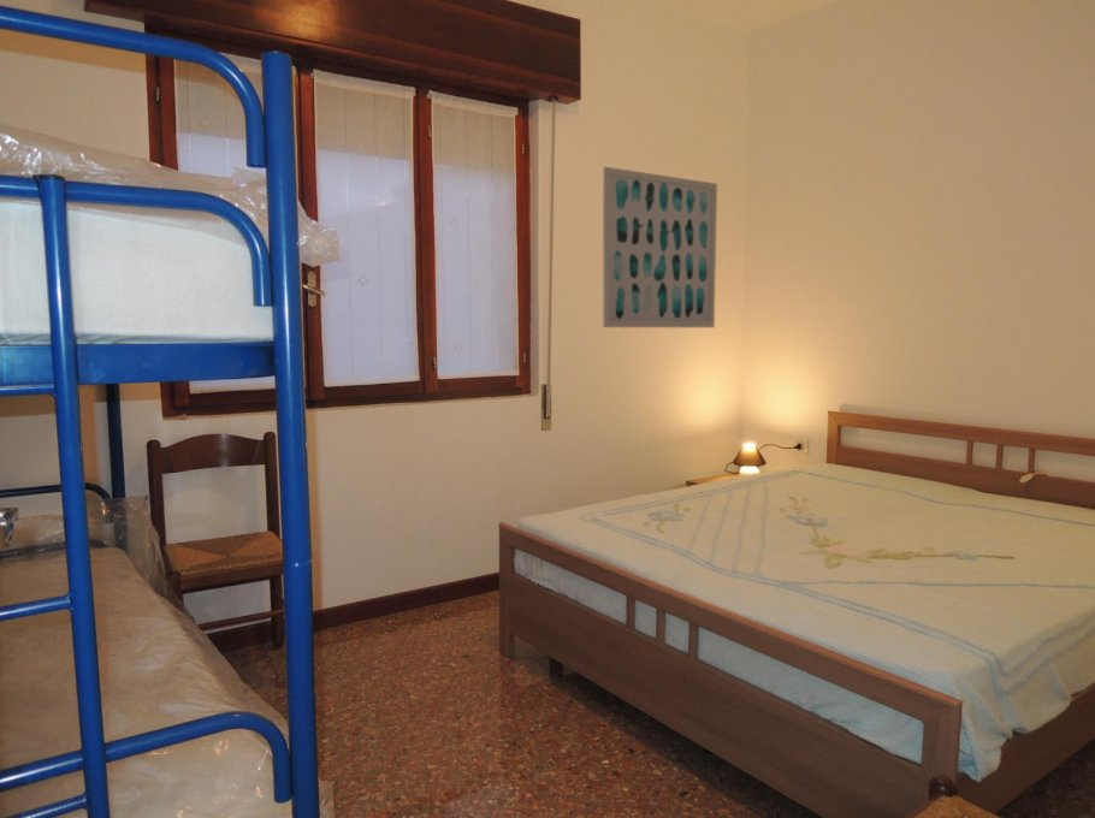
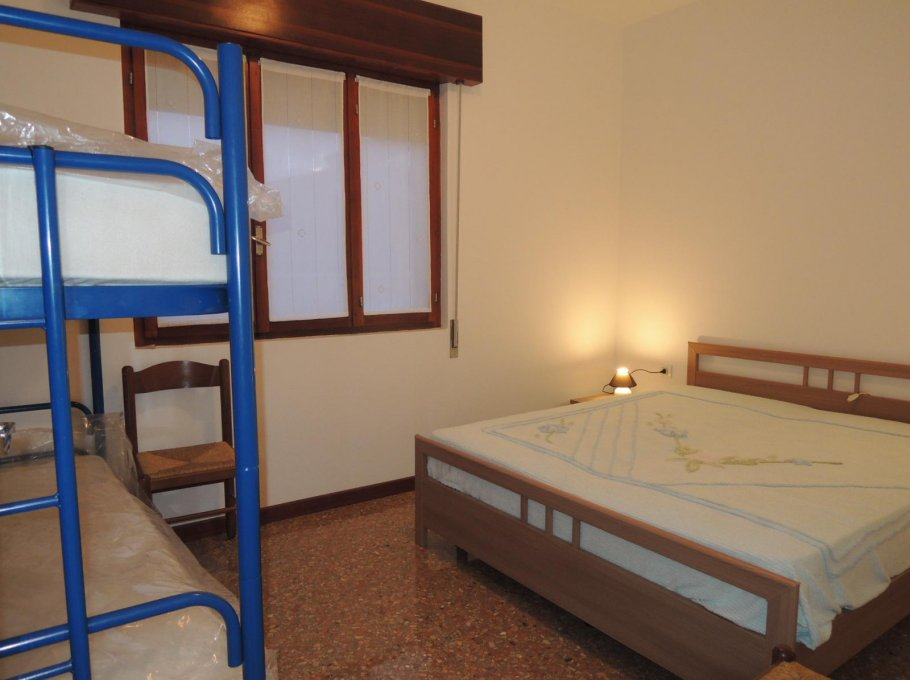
- wall art [602,166,718,328]
